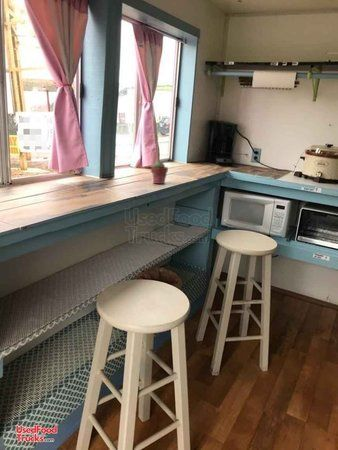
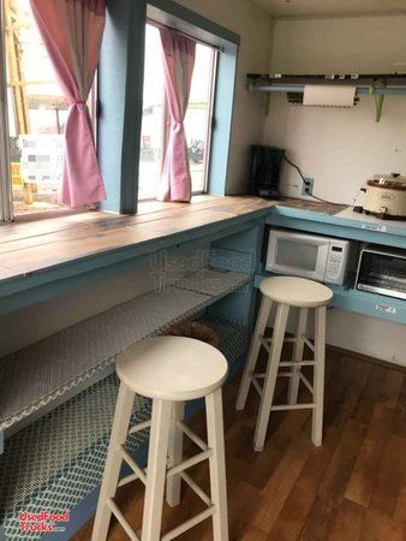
- potted succulent [150,160,169,185]
